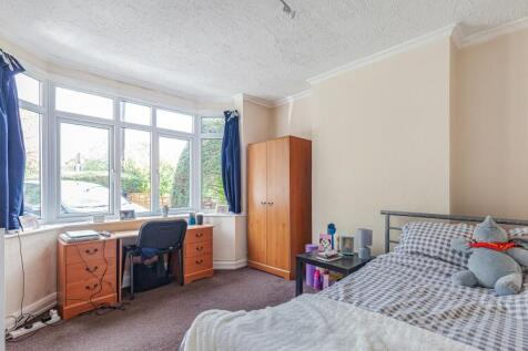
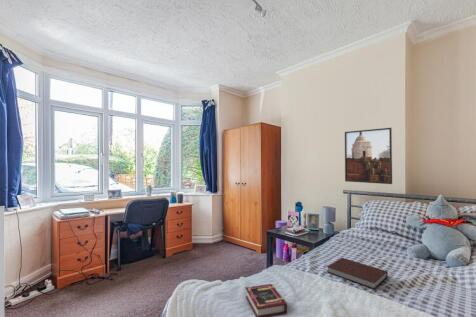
+ book [244,283,288,317]
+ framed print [344,127,393,185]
+ notebook [326,257,389,290]
